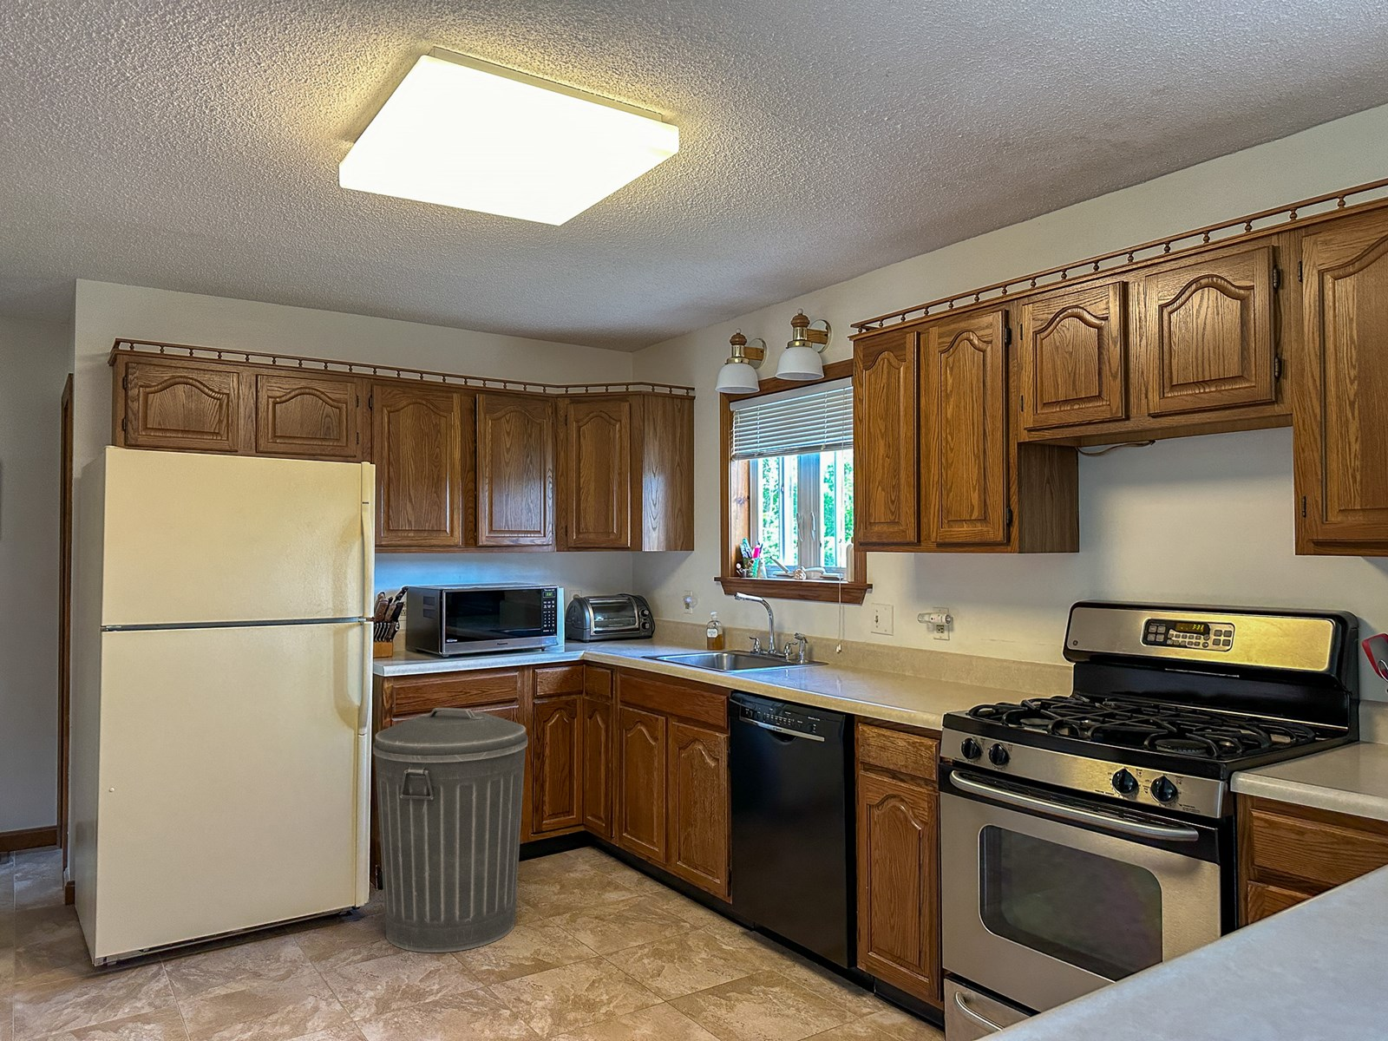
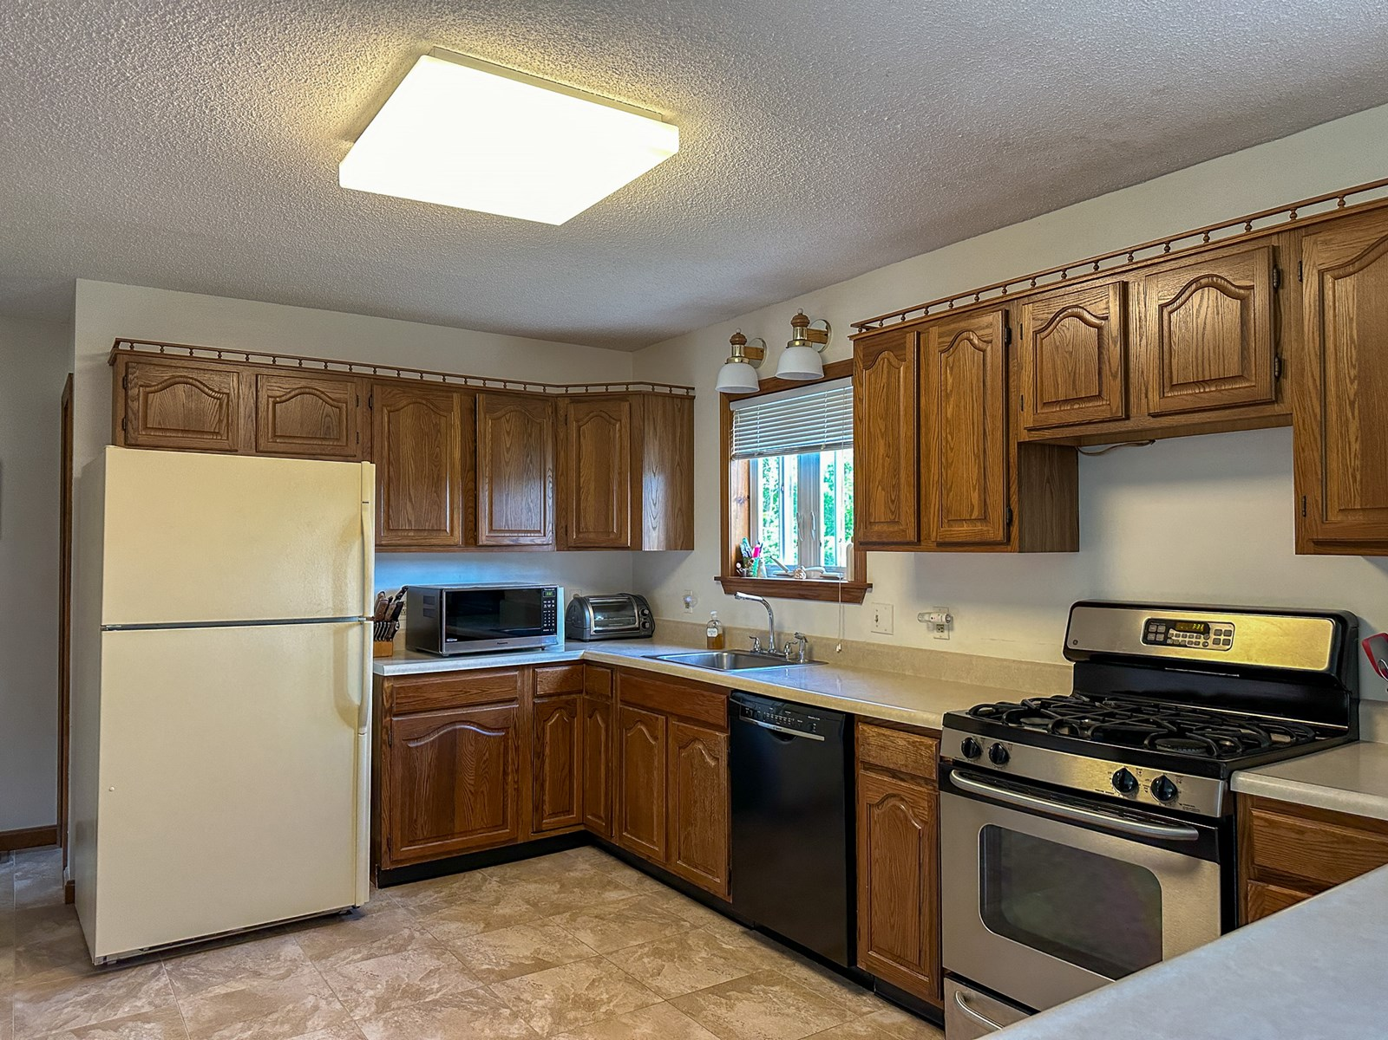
- trash can [373,707,528,954]
